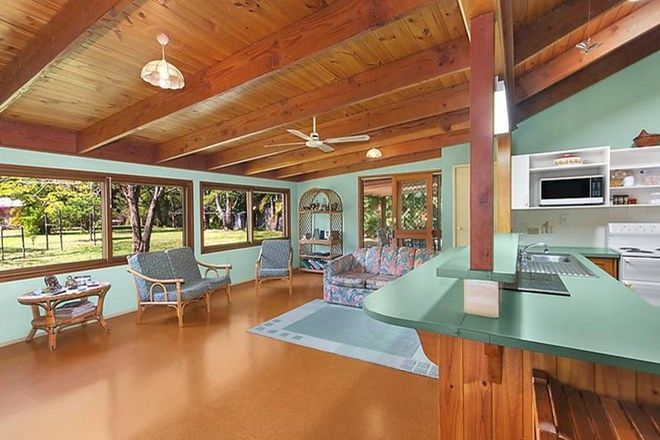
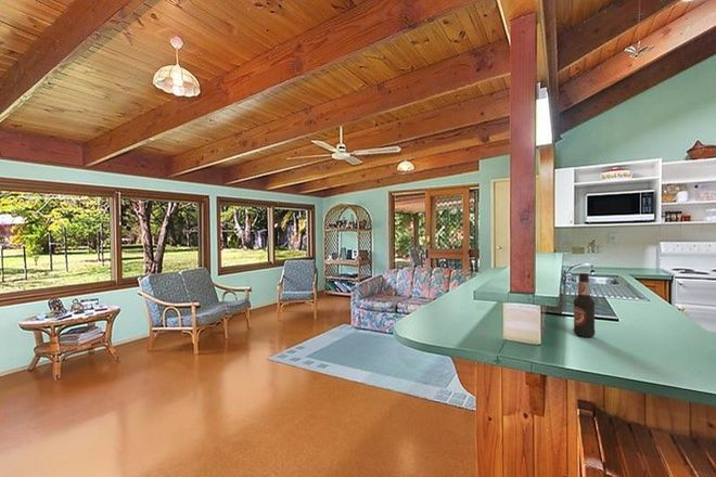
+ bottle [573,272,597,338]
